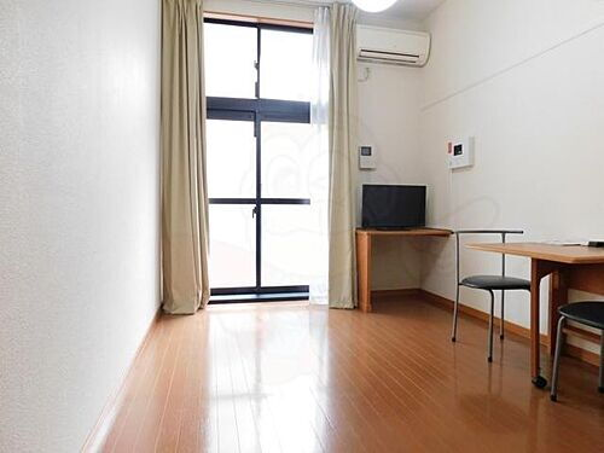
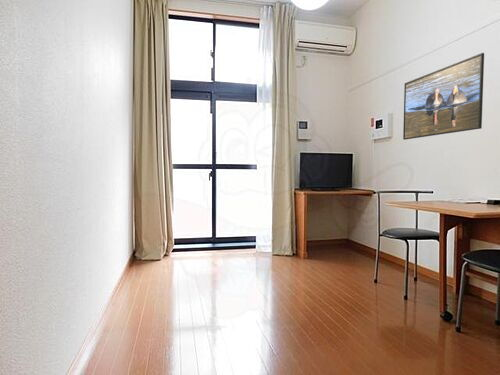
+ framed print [402,52,485,141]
